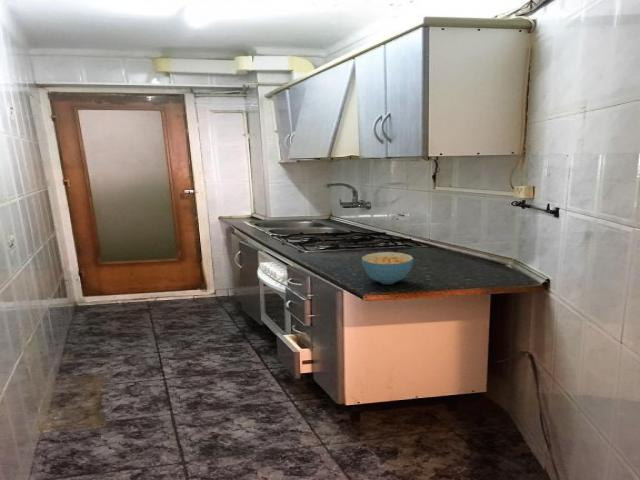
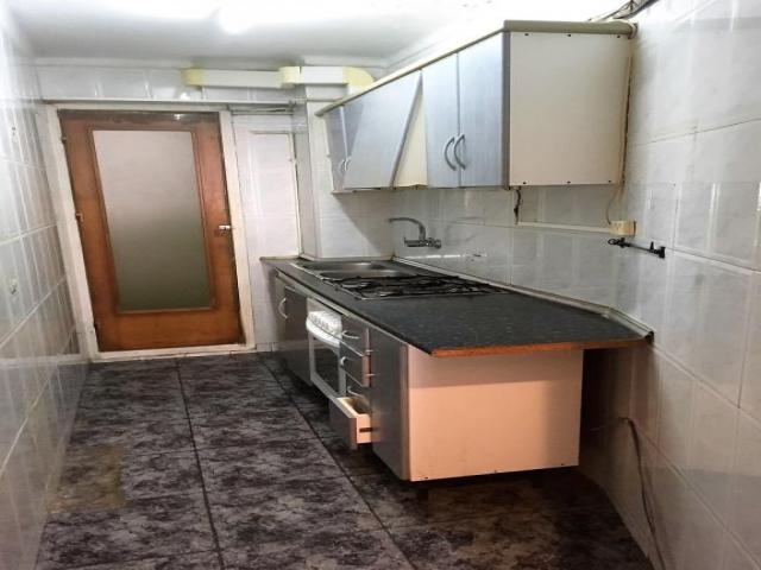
- cereal bowl [361,251,415,285]
